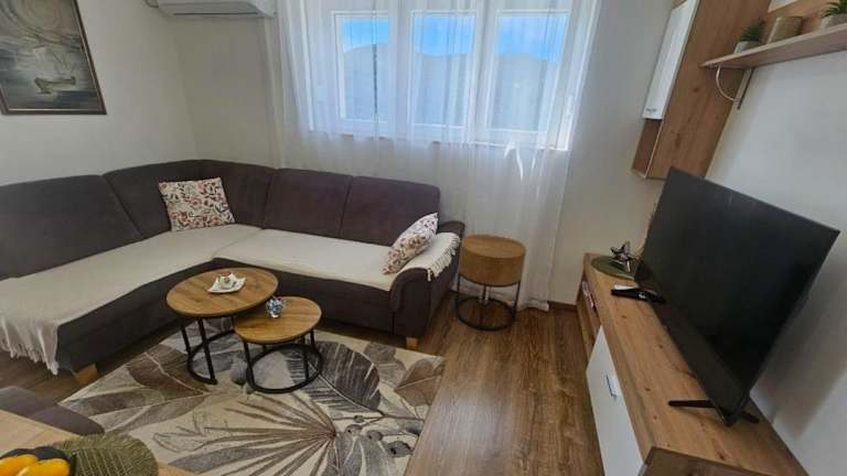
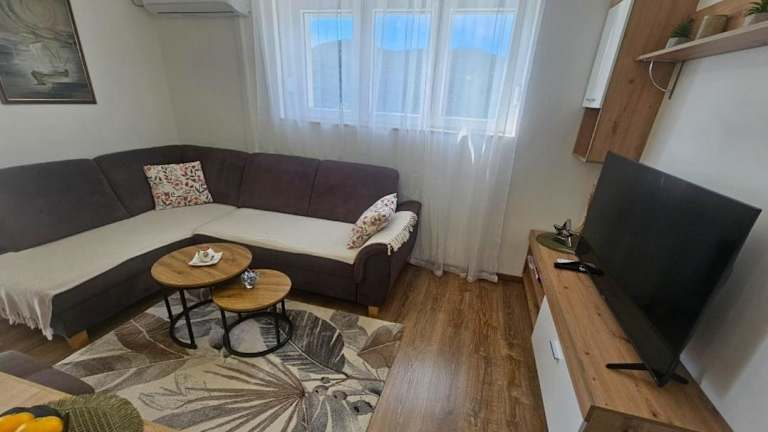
- side table [453,234,527,332]
